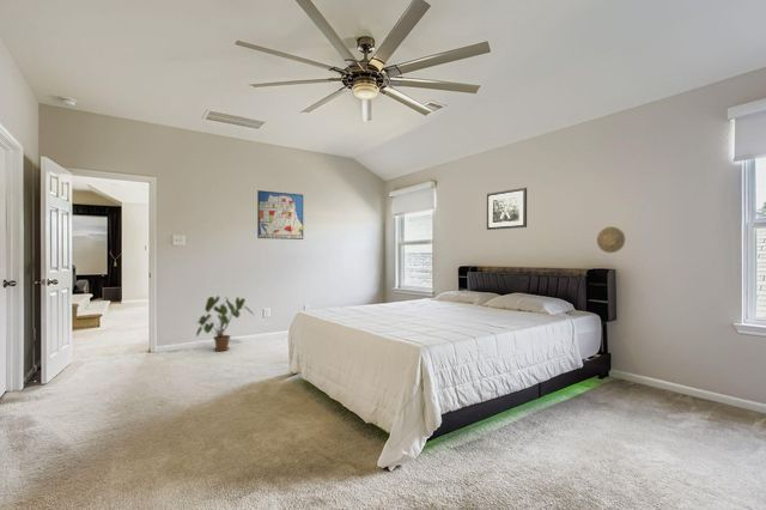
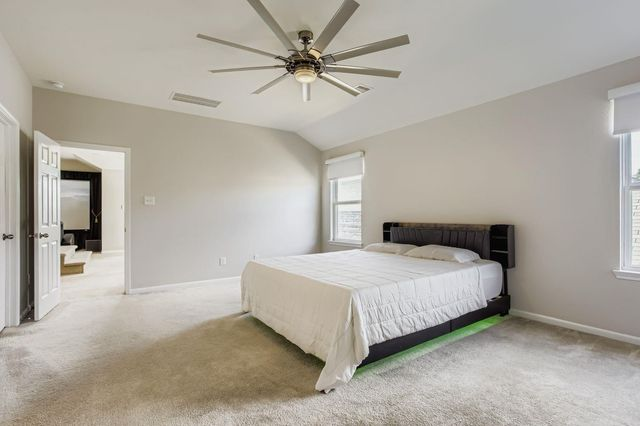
- wall art [486,187,528,231]
- wall art [256,189,304,241]
- house plant [195,295,256,352]
- decorative plate [596,225,626,254]
